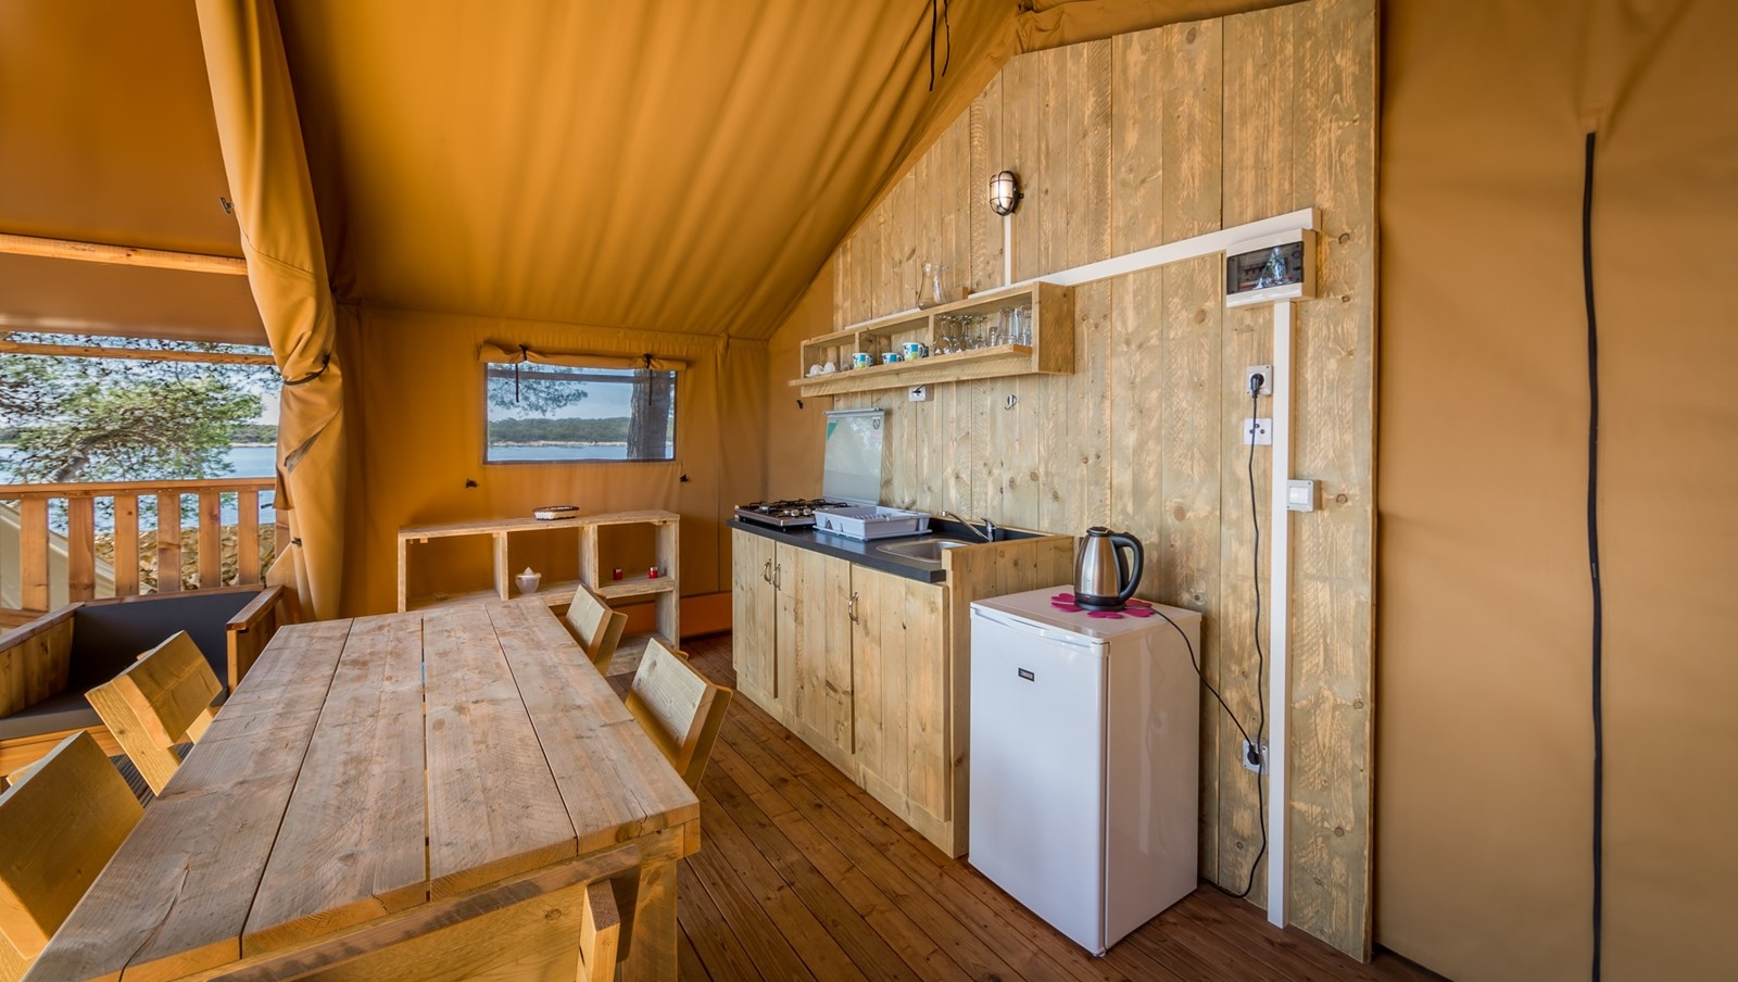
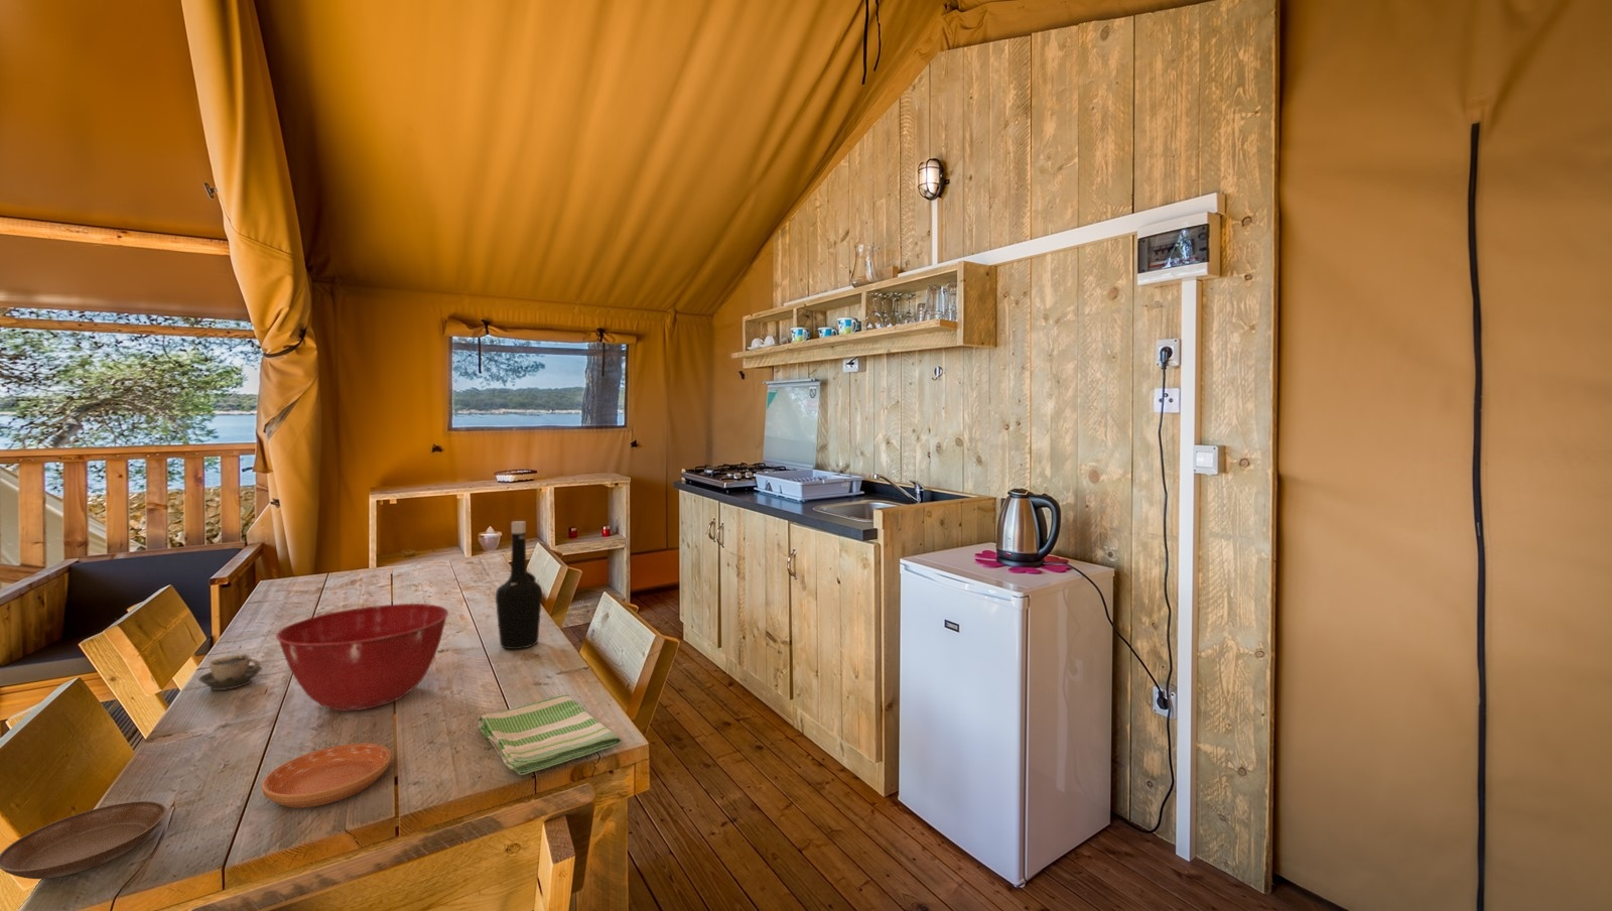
+ saucer [261,742,393,809]
+ dish towel [476,693,622,776]
+ cup [197,654,264,692]
+ bottle [495,520,542,650]
+ mixing bowl [275,602,450,712]
+ saucer [0,800,167,880]
